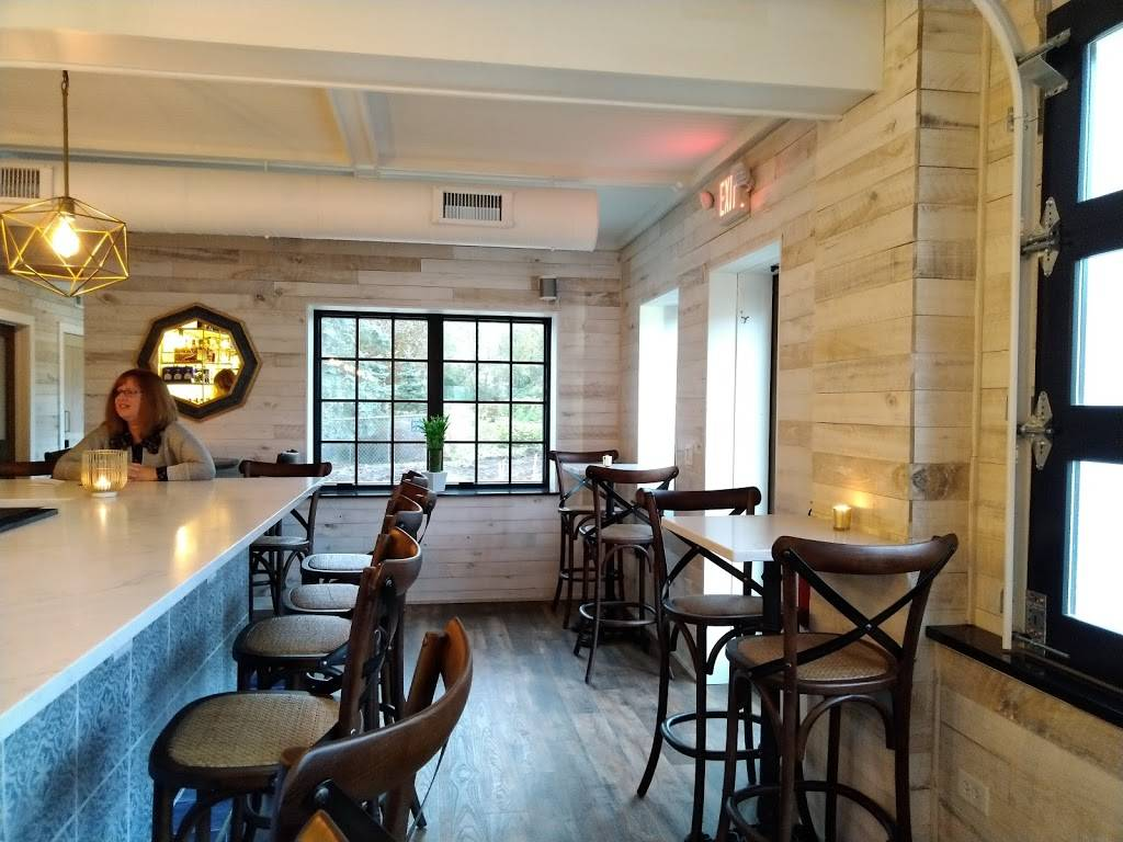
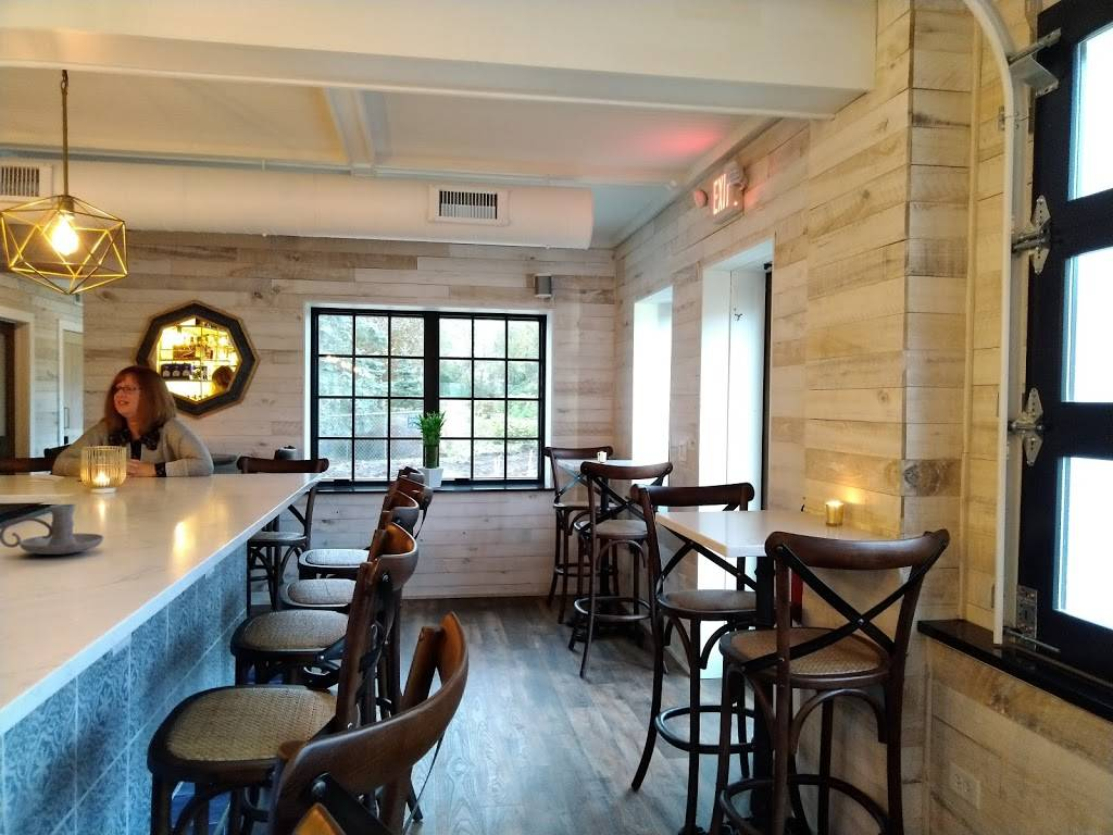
+ candle holder [0,503,104,556]
